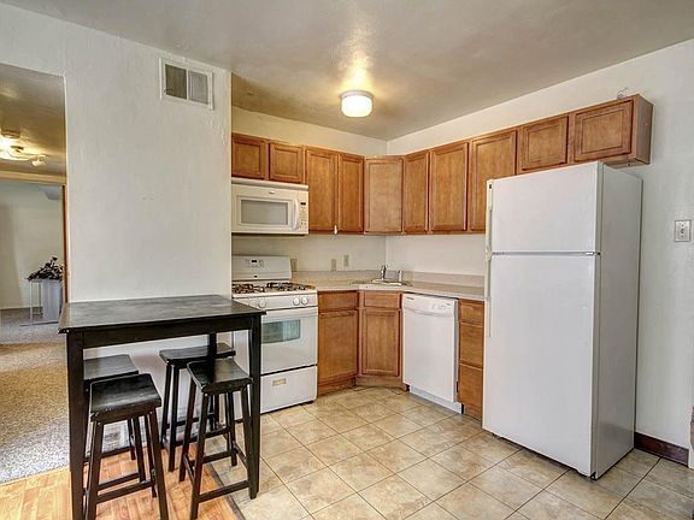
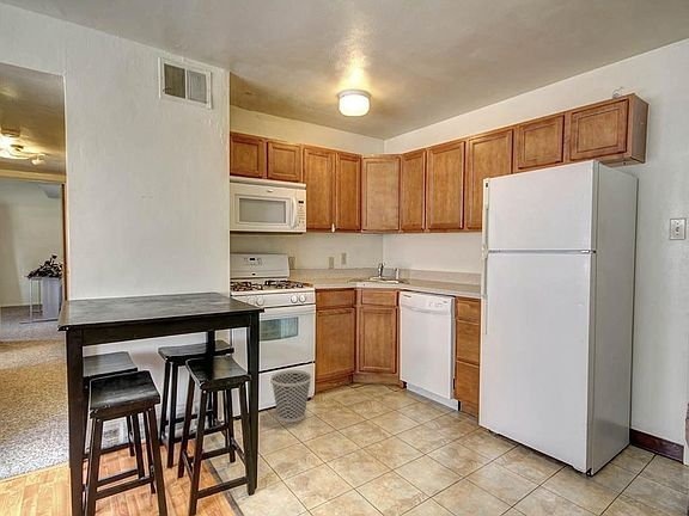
+ wastebasket [269,369,313,423]
